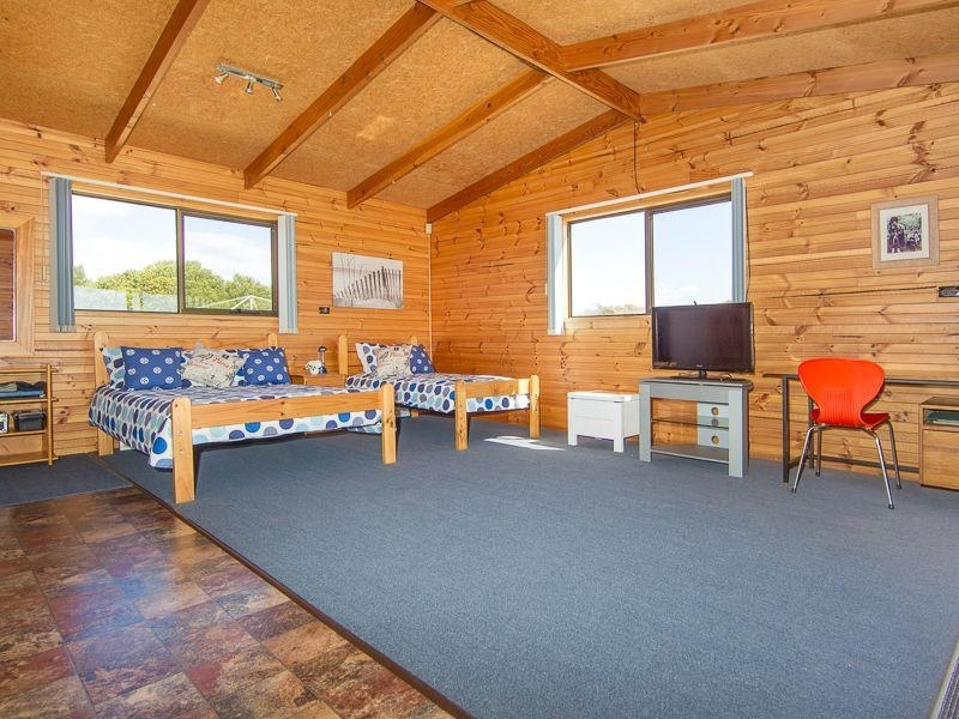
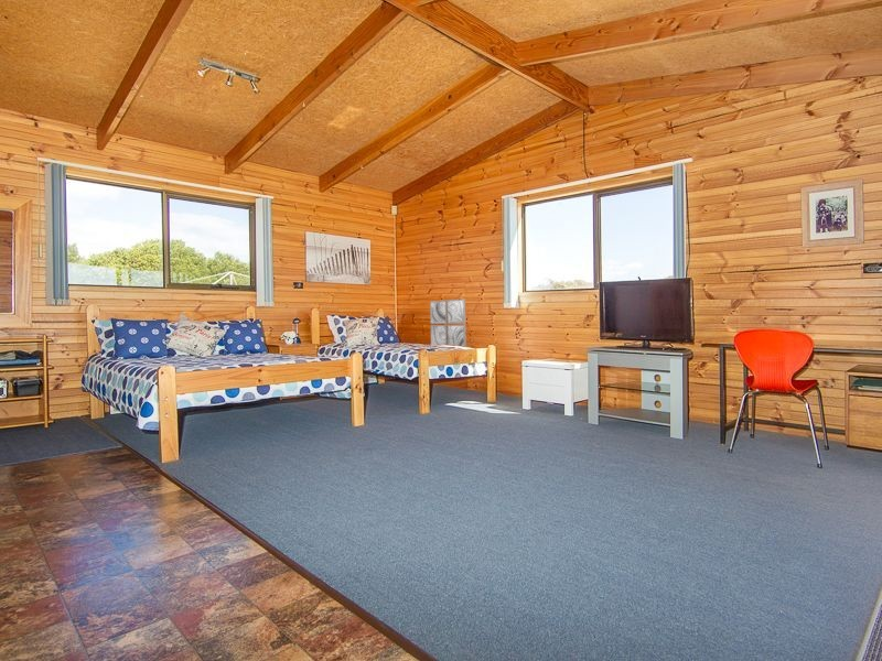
+ wall art [429,297,467,348]
